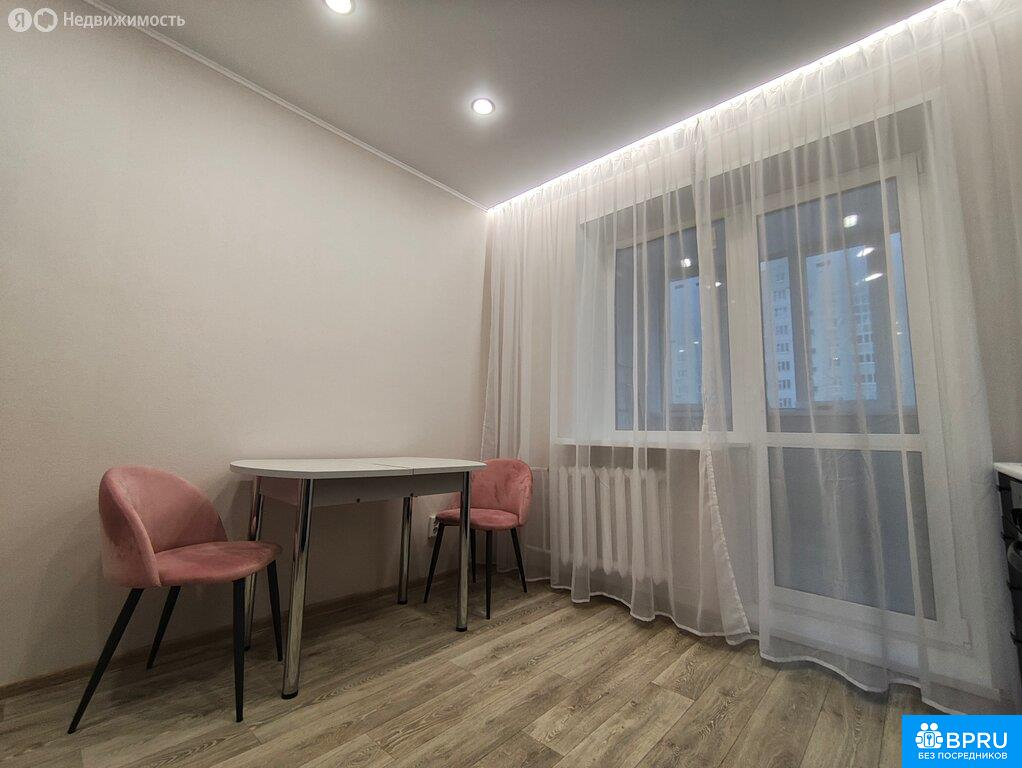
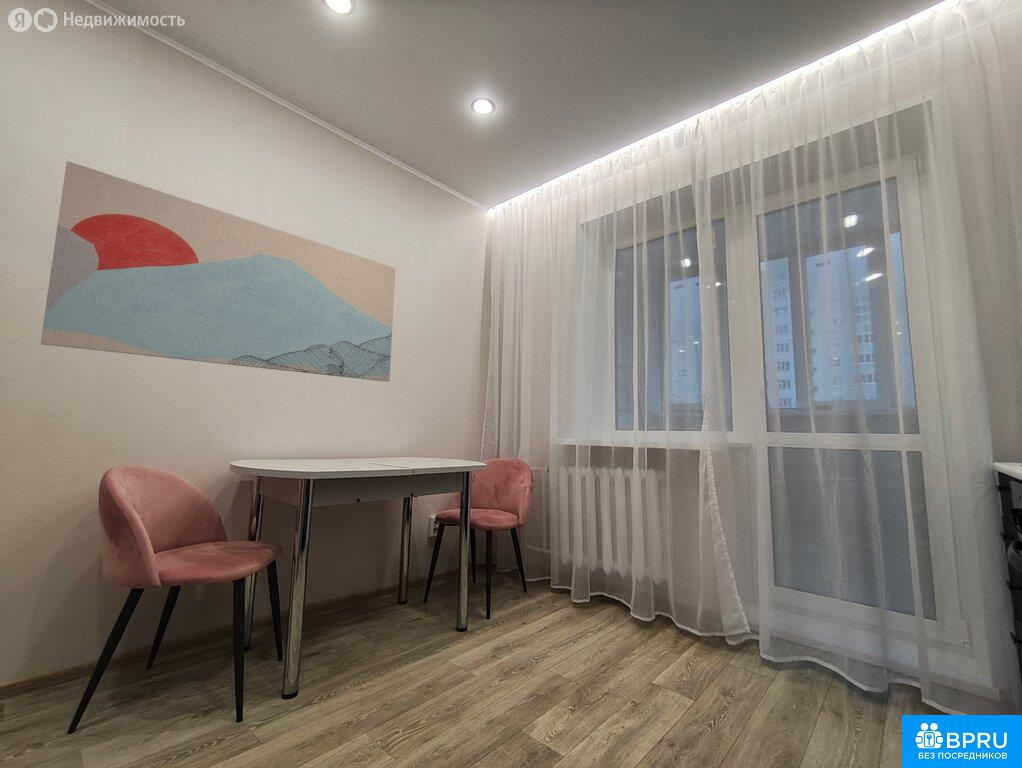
+ wall art [40,160,396,383]
